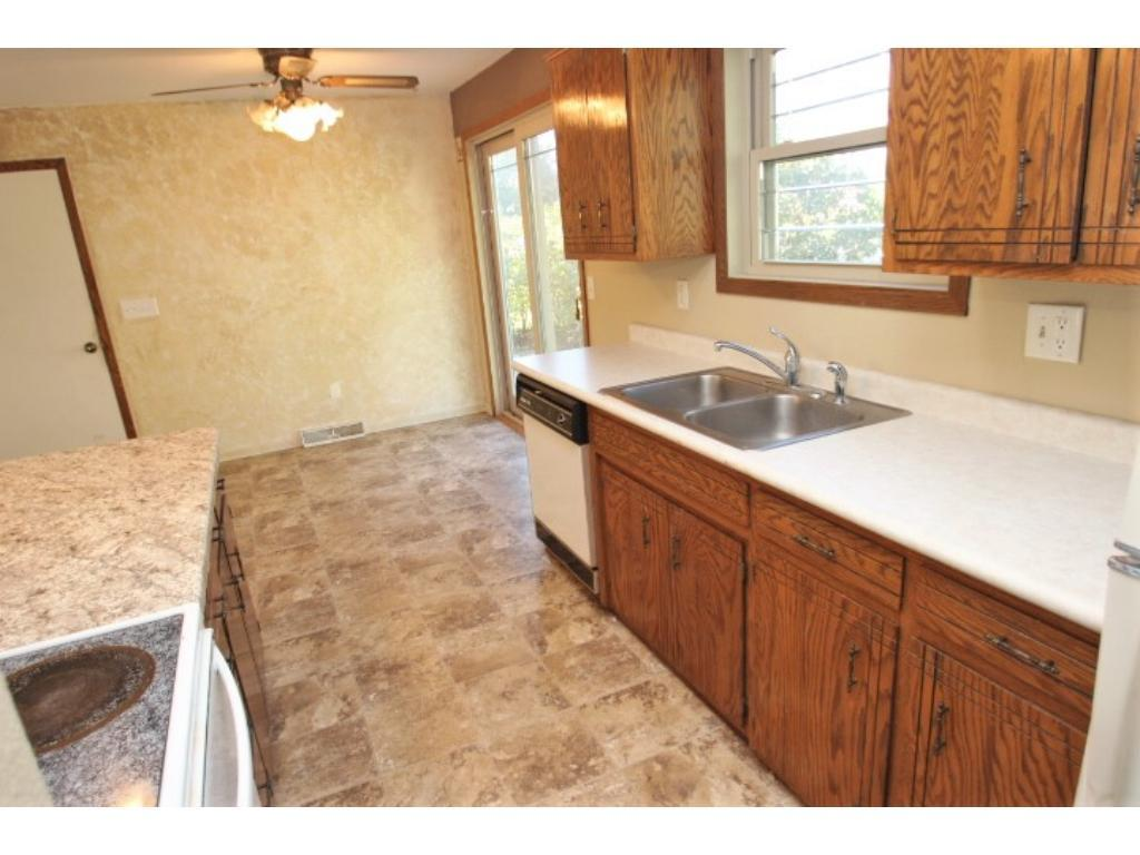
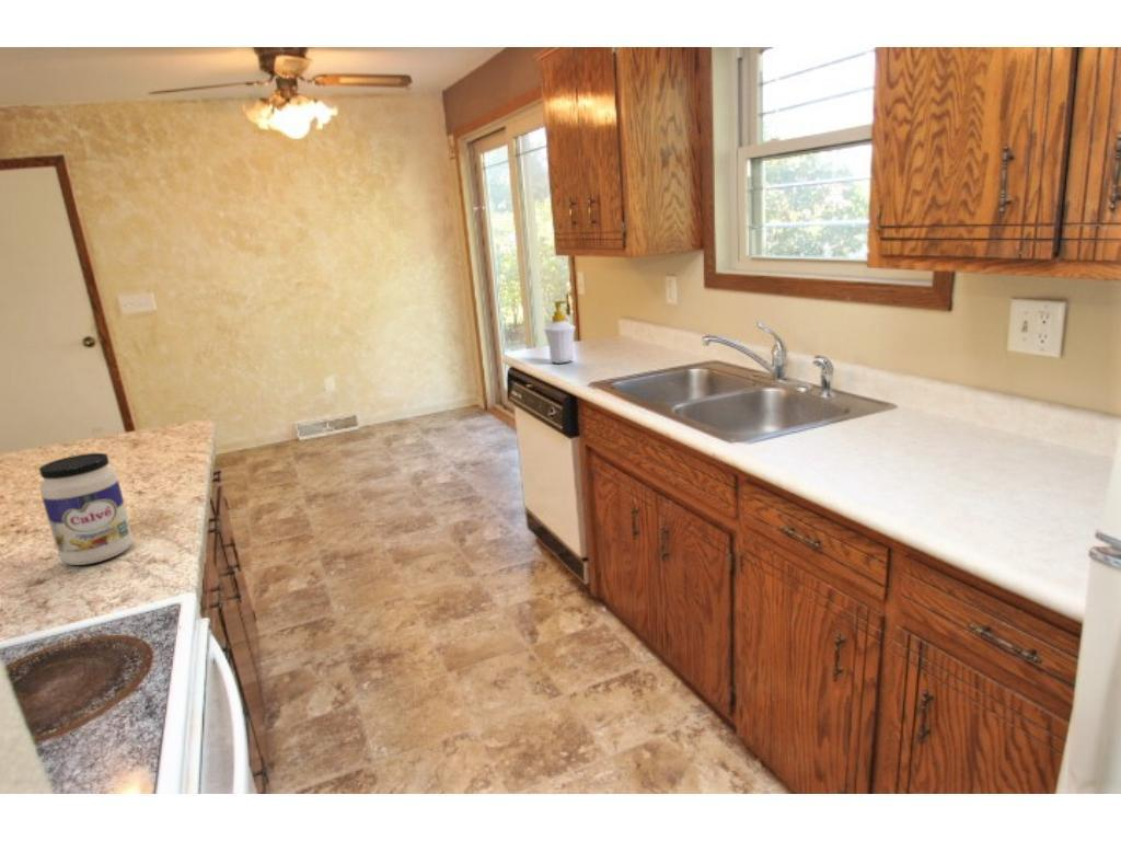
+ jar [38,452,134,566]
+ soap bottle [543,299,576,365]
